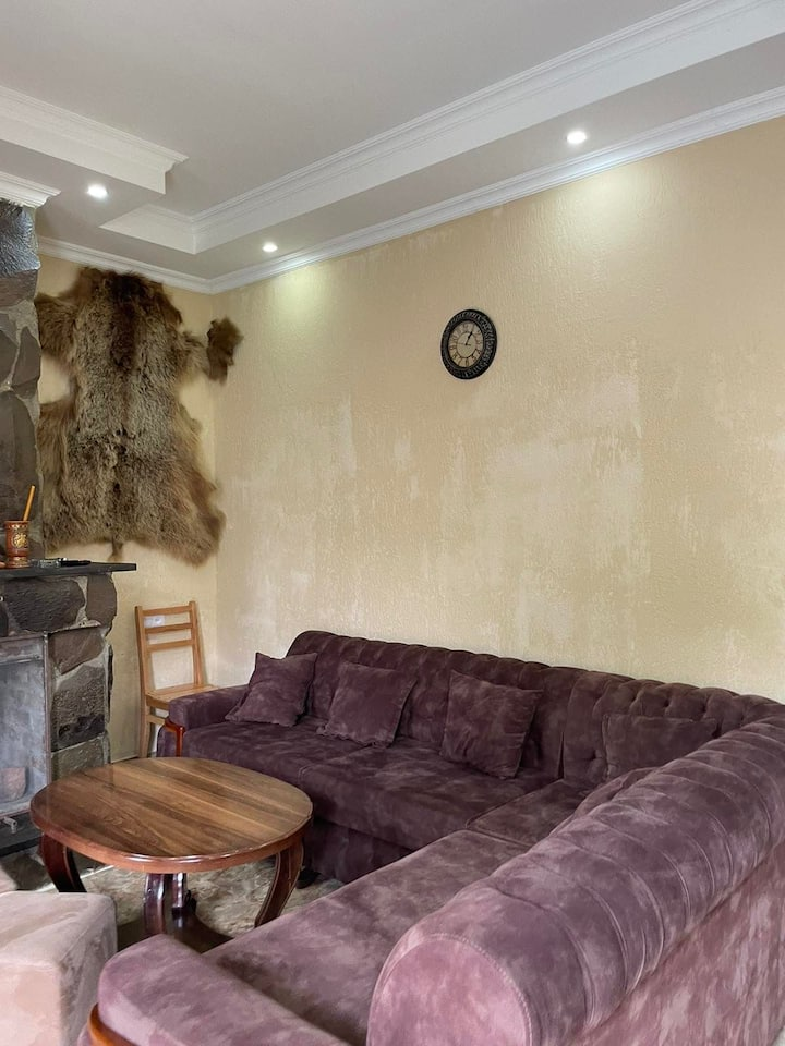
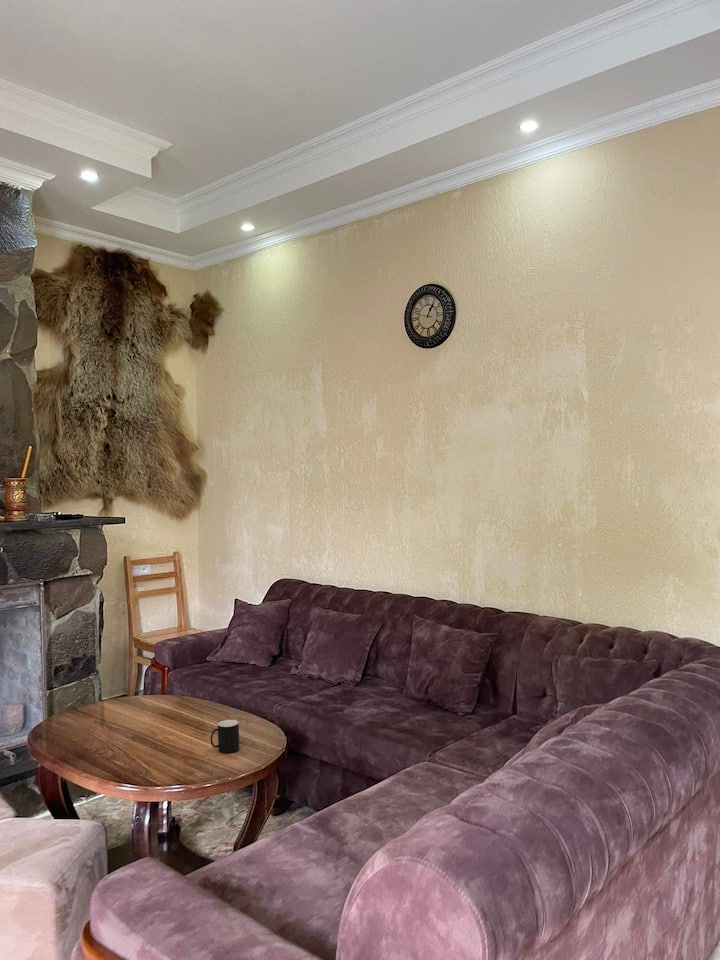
+ cup [210,719,240,754]
